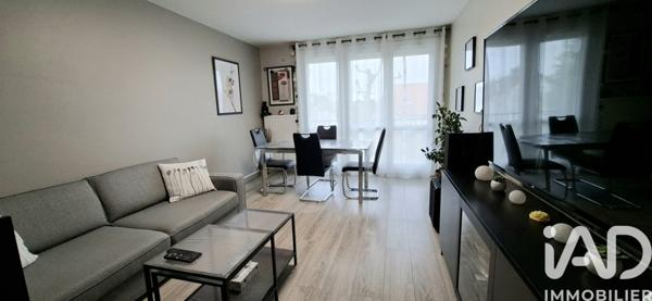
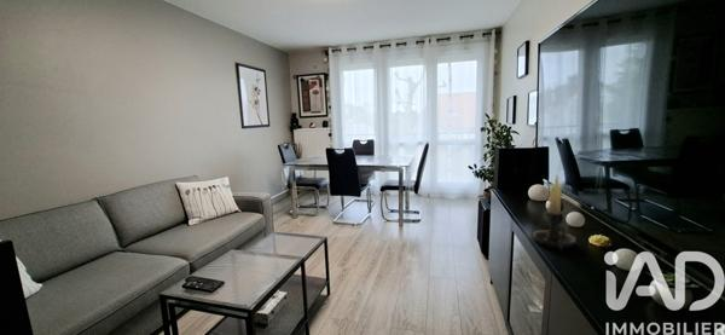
+ candle holder [532,173,578,252]
